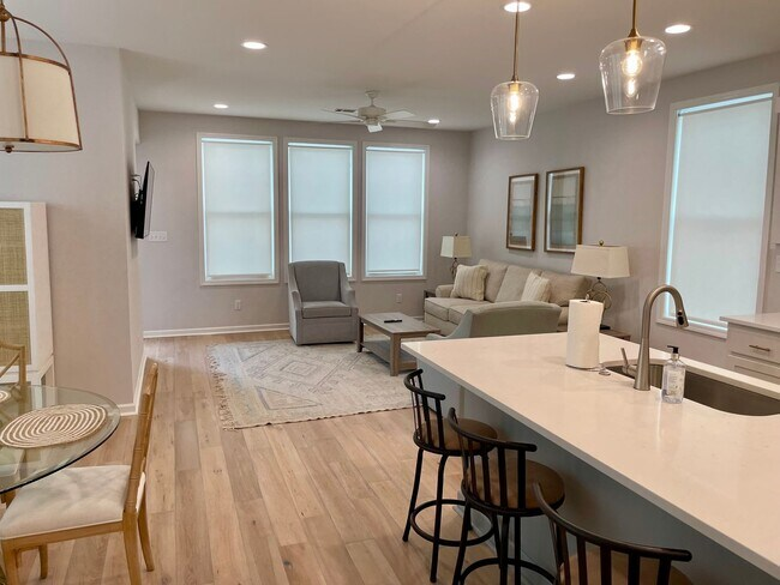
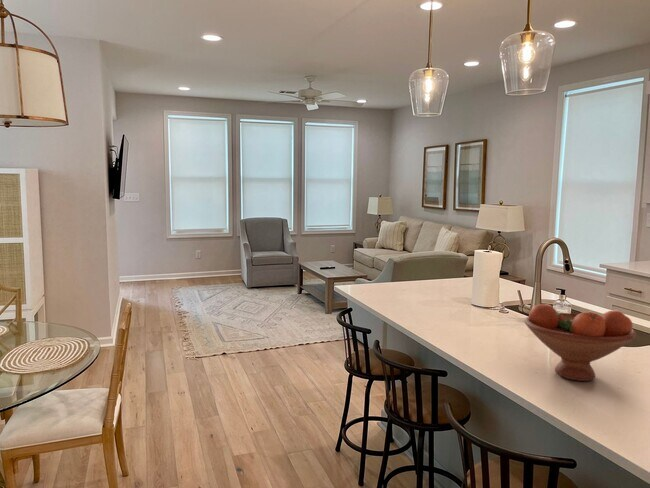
+ fruit bowl [524,303,637,382]
